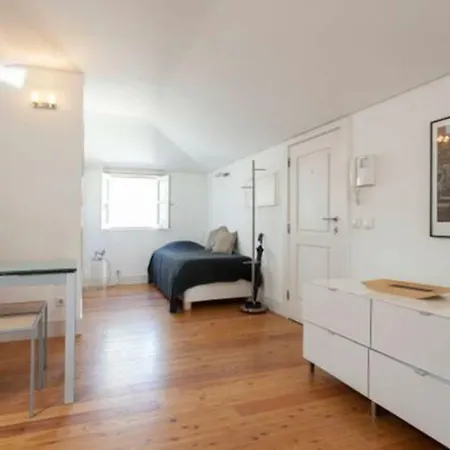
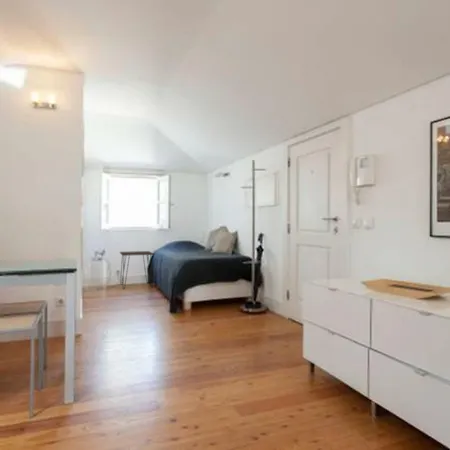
+ desk [119,250,155,290]
